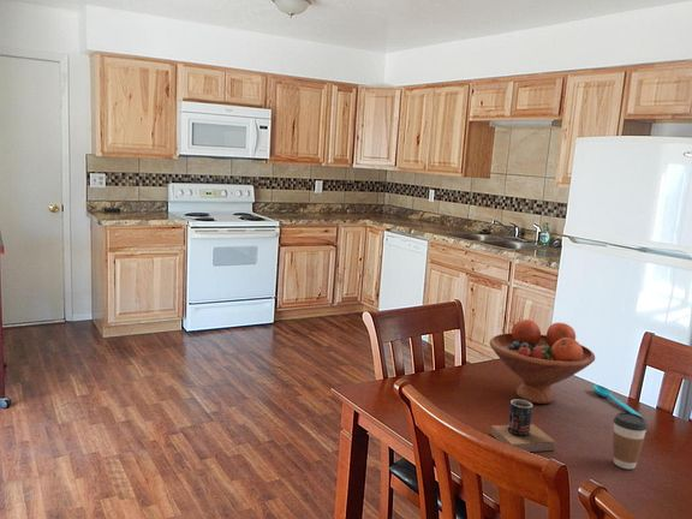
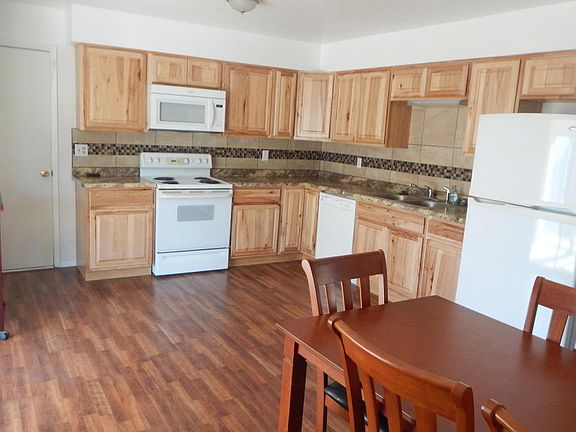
- spoon [592,384,643,418]
- fruit bowl [489,318,596,405]
- mug [490,398,556,453]
- coffee cup [612,411,649,470]
